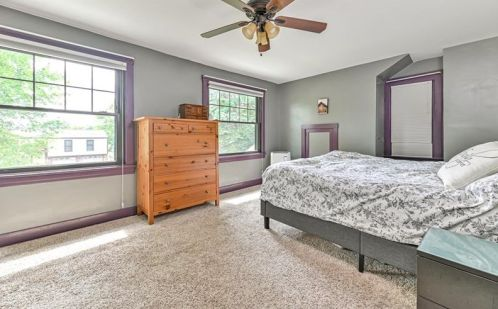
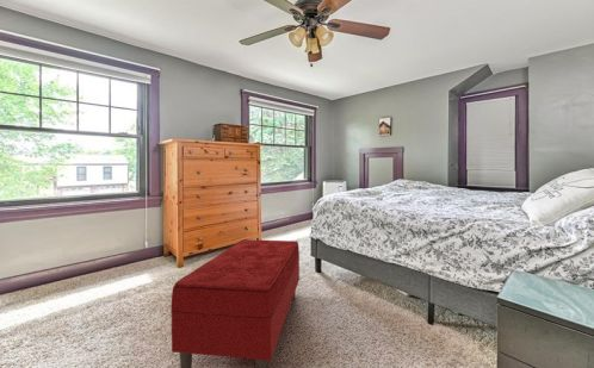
+ bench [169,238,301,368]
